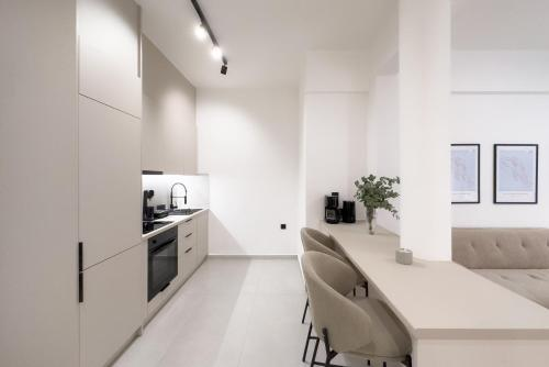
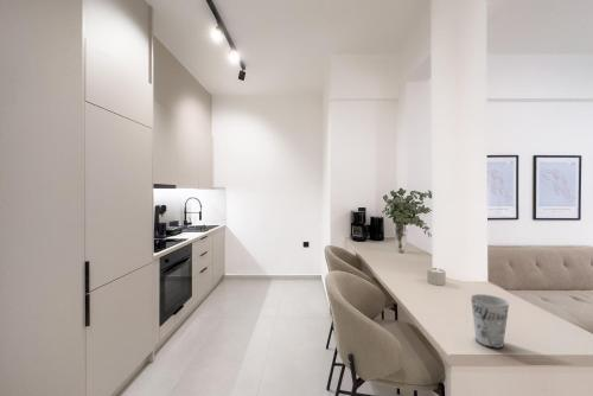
+ cup [470,293,510,350]
